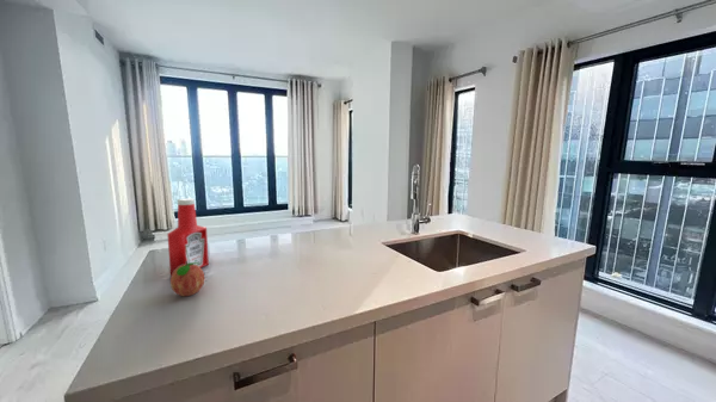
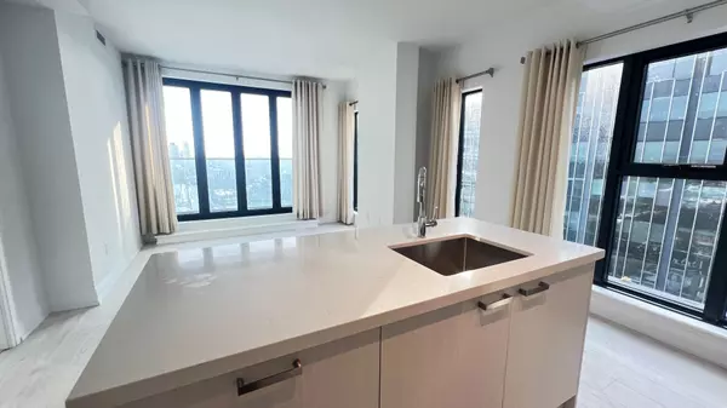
- soap bottle [166,197,210,277]
- fruit [169,261,205,297]
